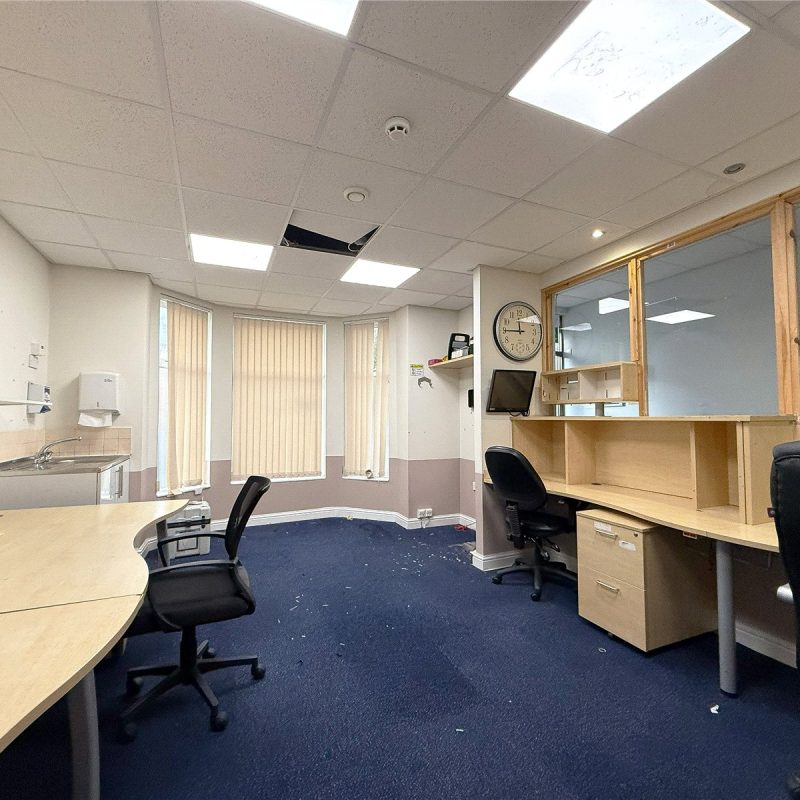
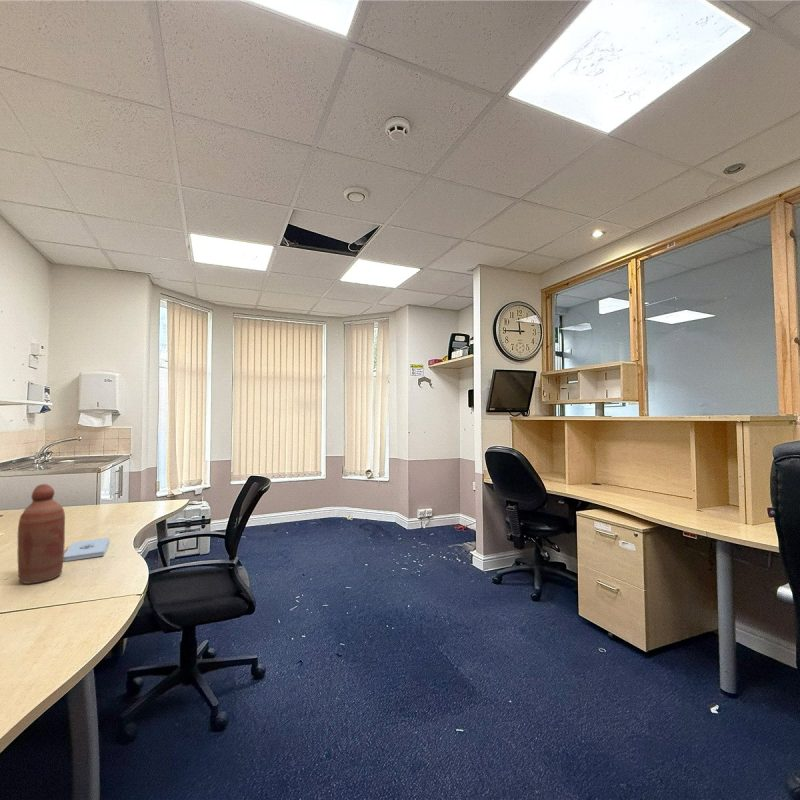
+ notepad [63,537,110,562]
+ bottle [17,483,66,585]
